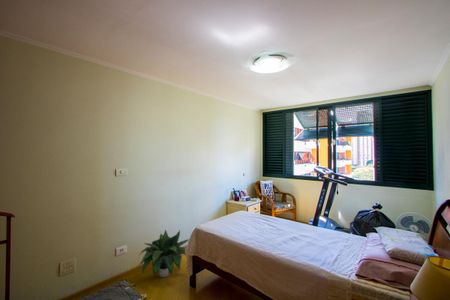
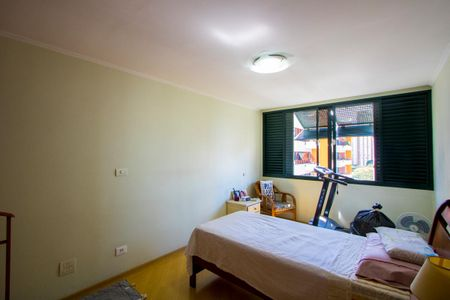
- potted plant [137,229,190,278]
